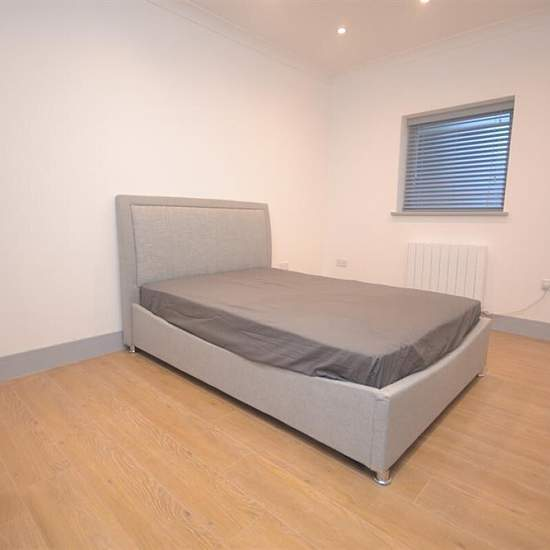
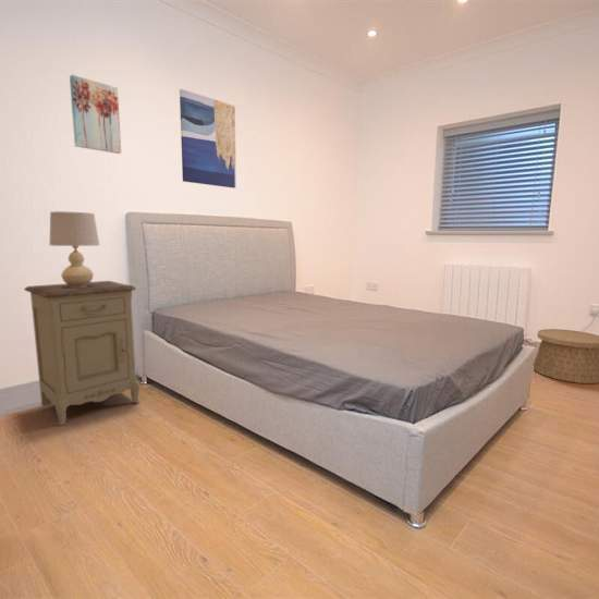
+ wall art [69,74,122,155]
+ nightstand [23,280,140,427]
+ basket [533,328,599,384]
+ wall art [179,88,237,190]
+ table lamp [49,210,100,288]
